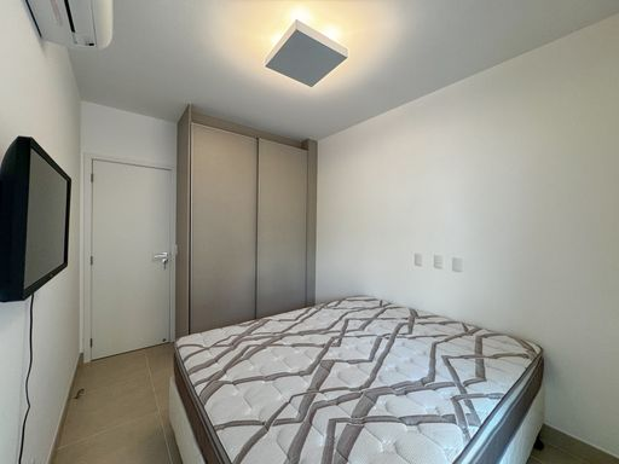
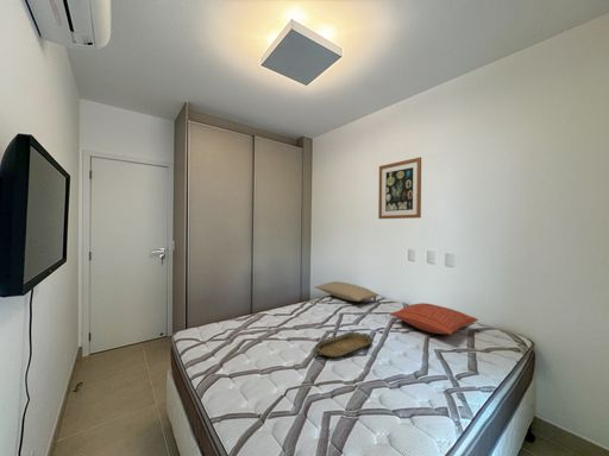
+ pillow [314,280,381,303]
+ wall art [377,156,422,220]
+ serving tray [314,331,372,359]
+ pillow [389,302,479,336]
